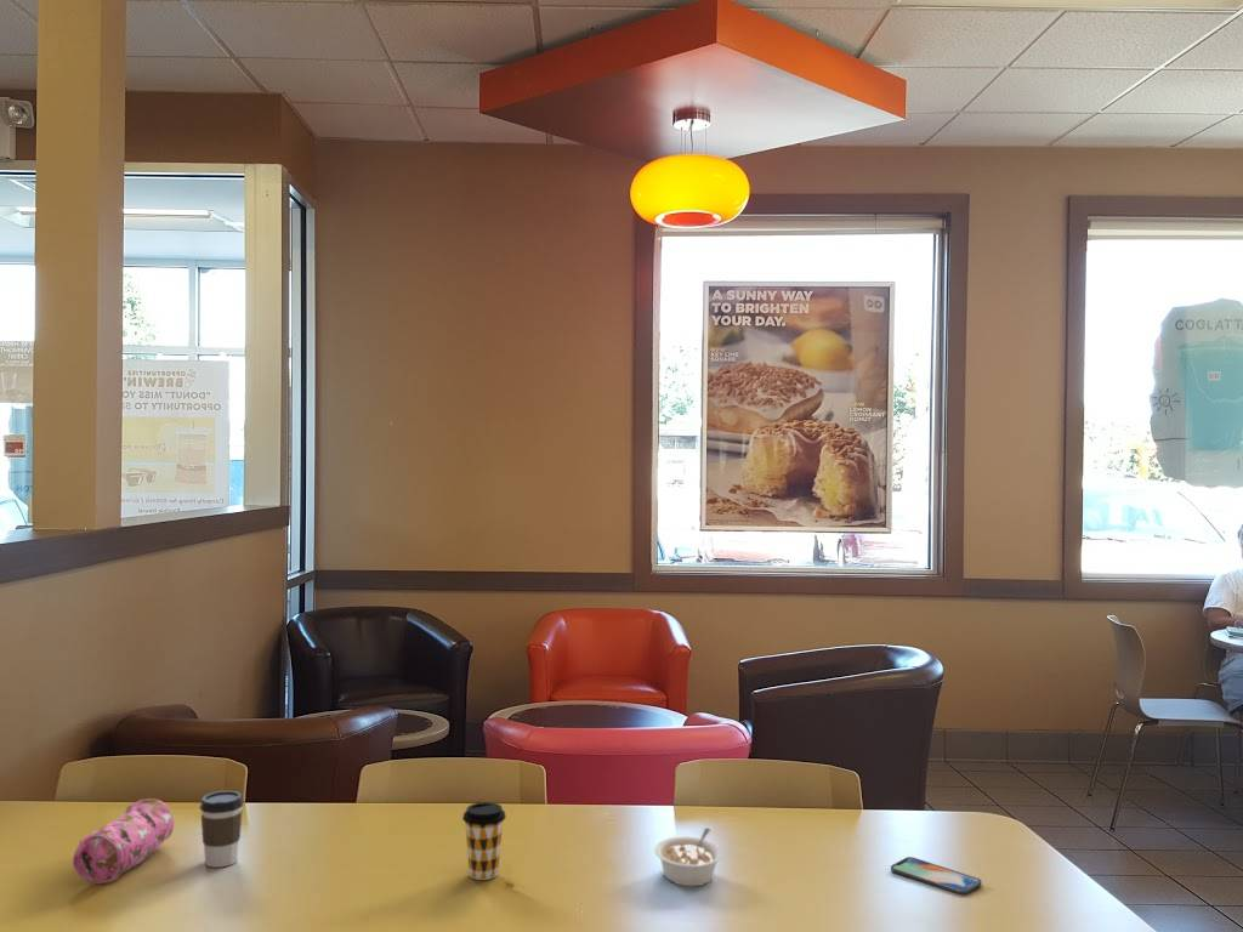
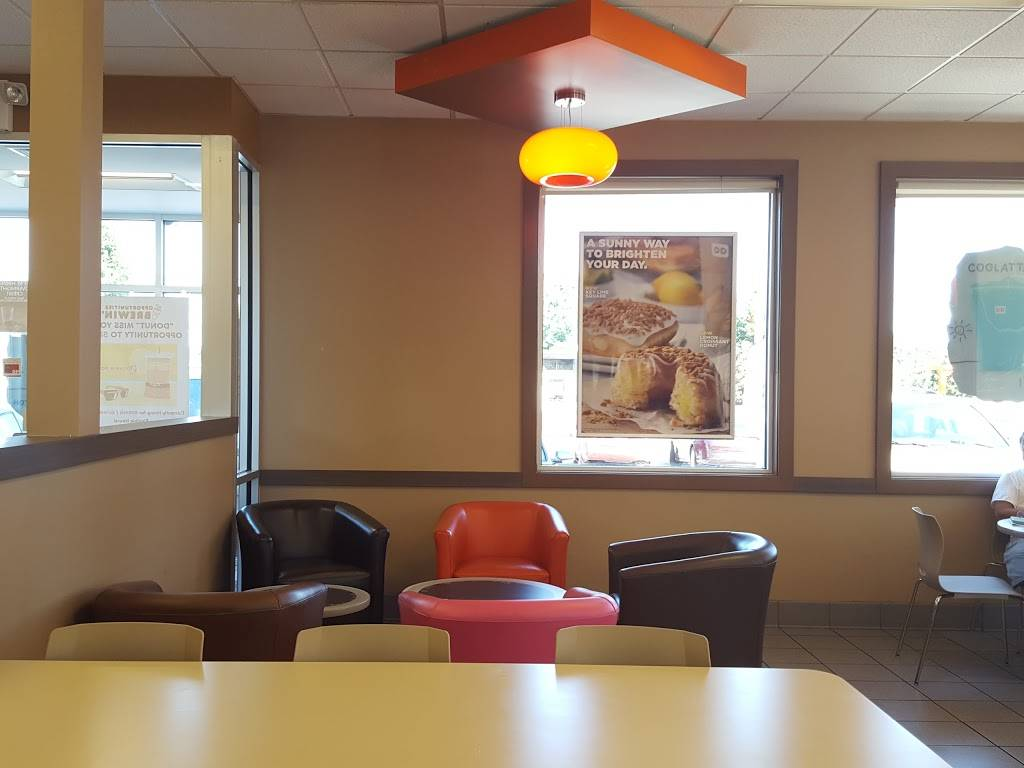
- legume [653,826,723,887]
- smartphone [890,856,983,896]
- pencil case [72,797,175,885]
- coffee cup [199,790,245,869]
- coffee cup [461,801,507,881]
